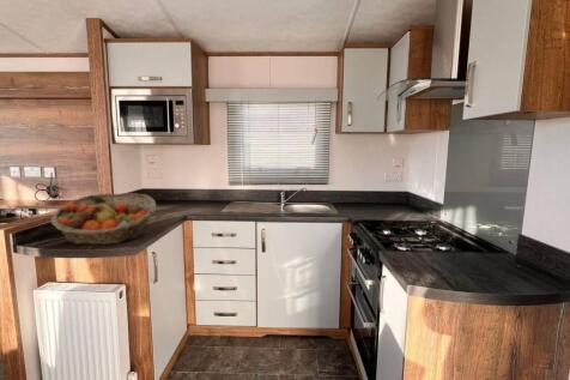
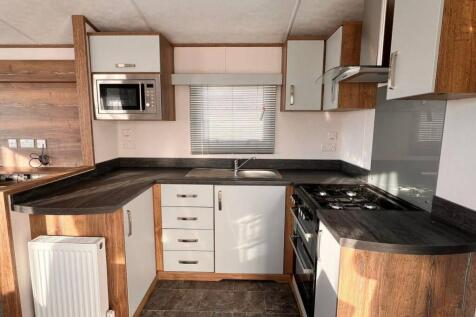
- fruit basket [50,192,157,246]
